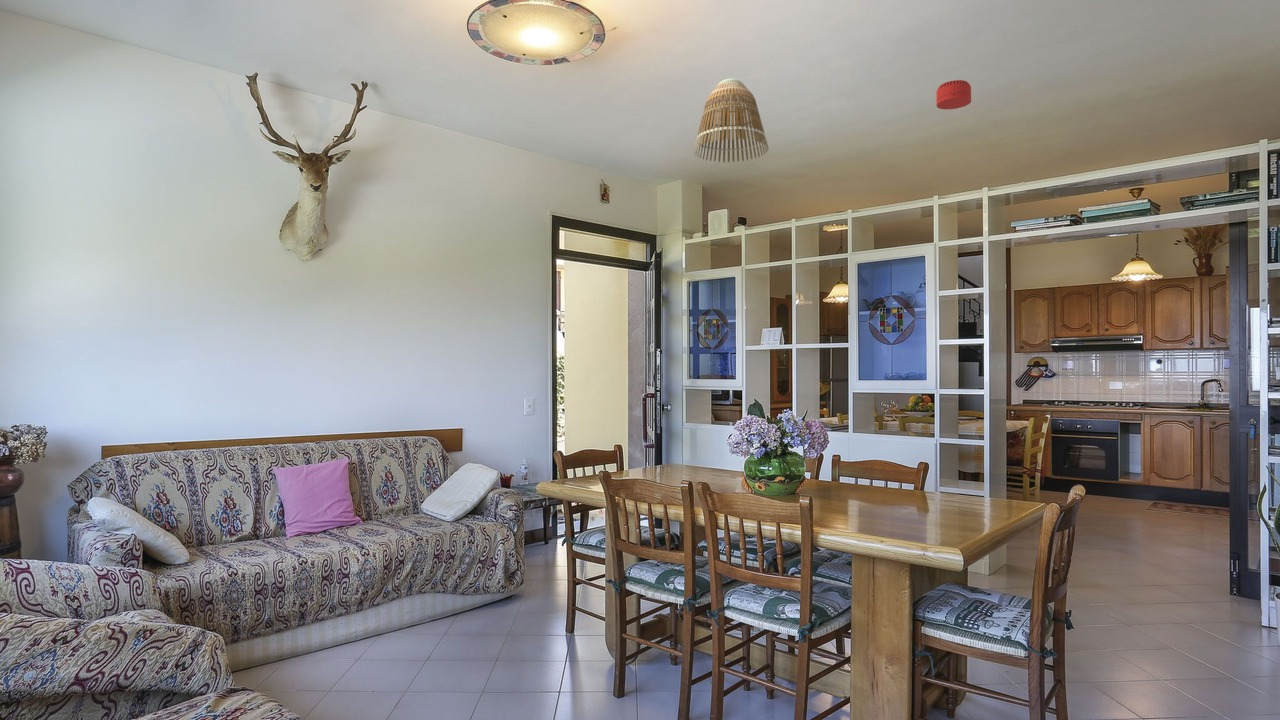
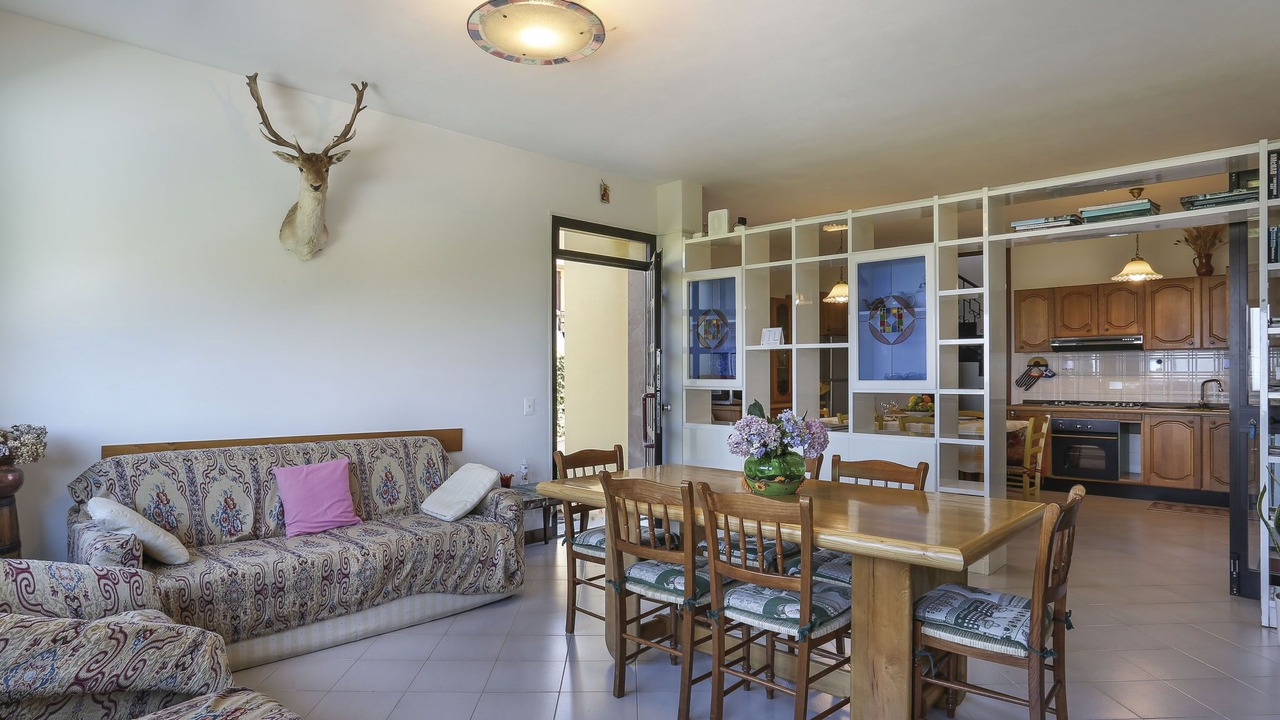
- lamp shade [692,78,770,163]
- smoke detector [935,79,972,110]
